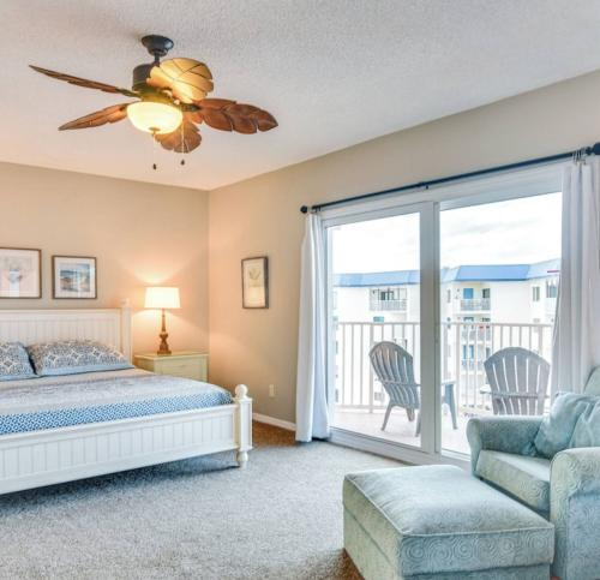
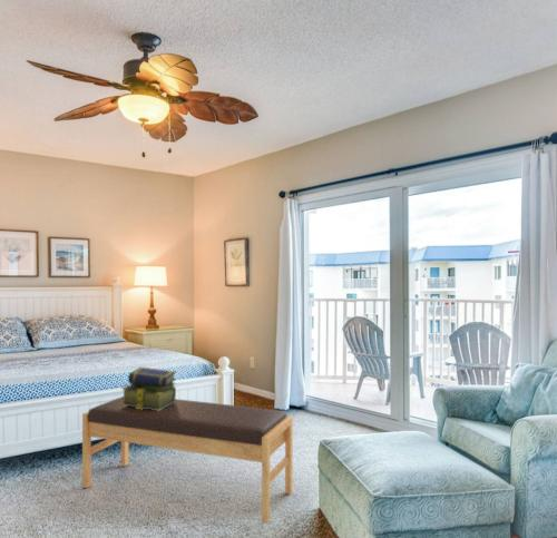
+ bench [81,395,294,524]
+ stack of books [120,366,177,411]
